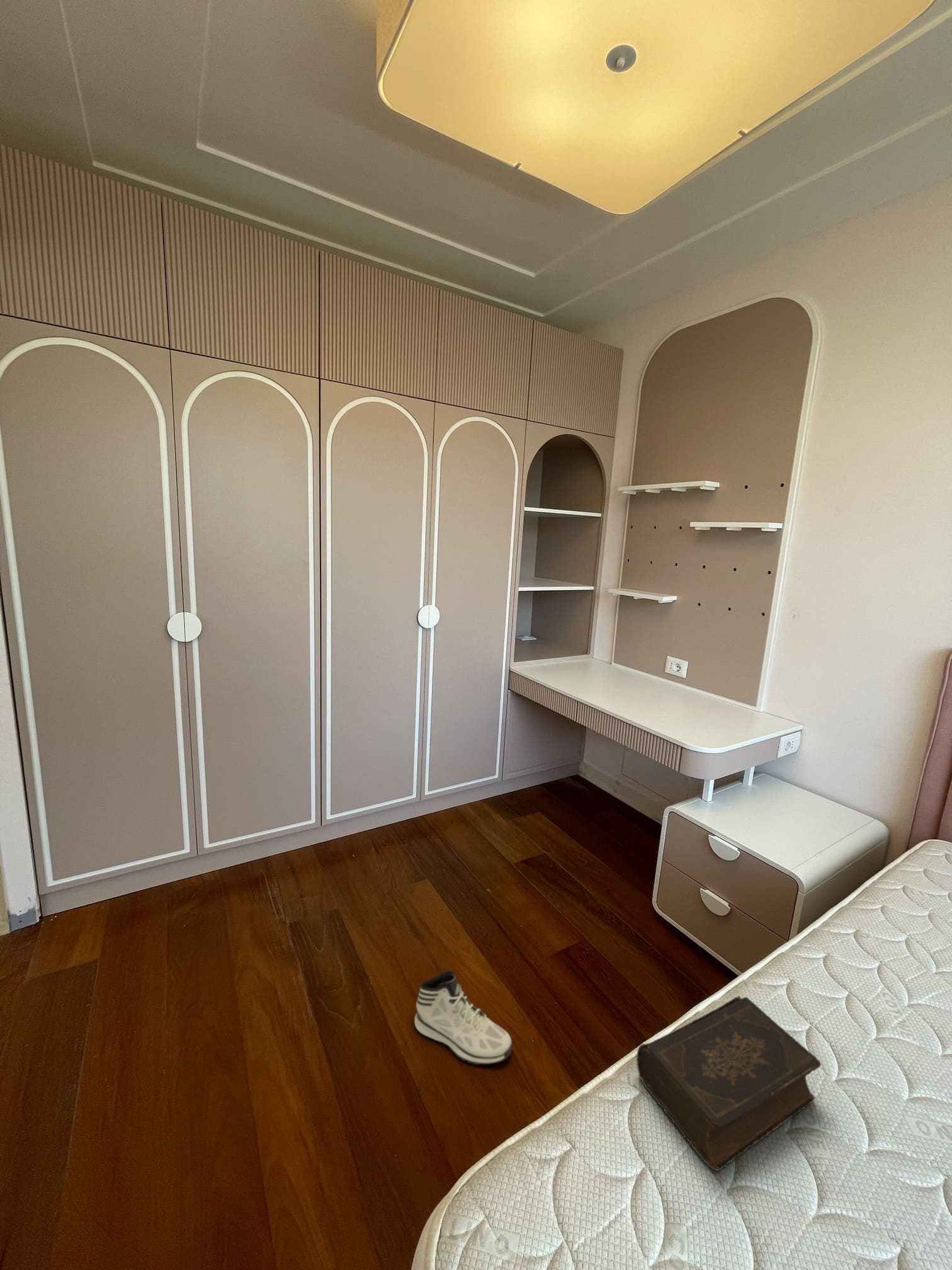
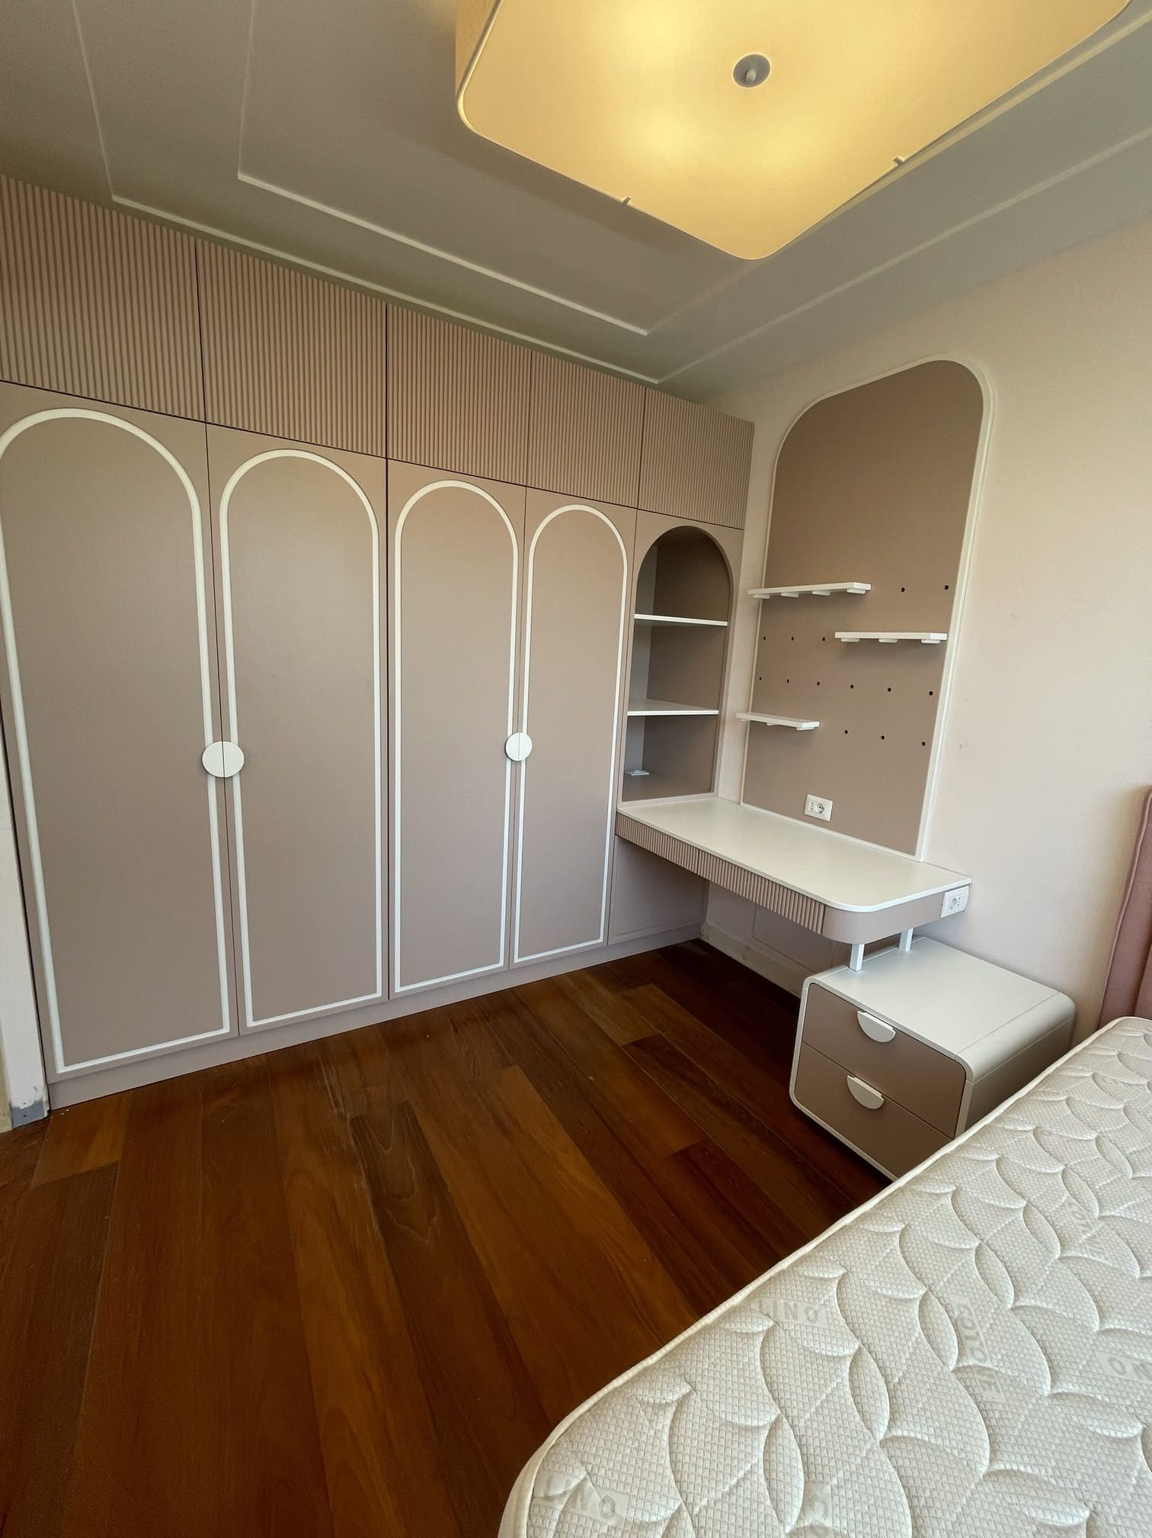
- sneaker [414,970,513,1065]
- book [636,995,822,1171]
